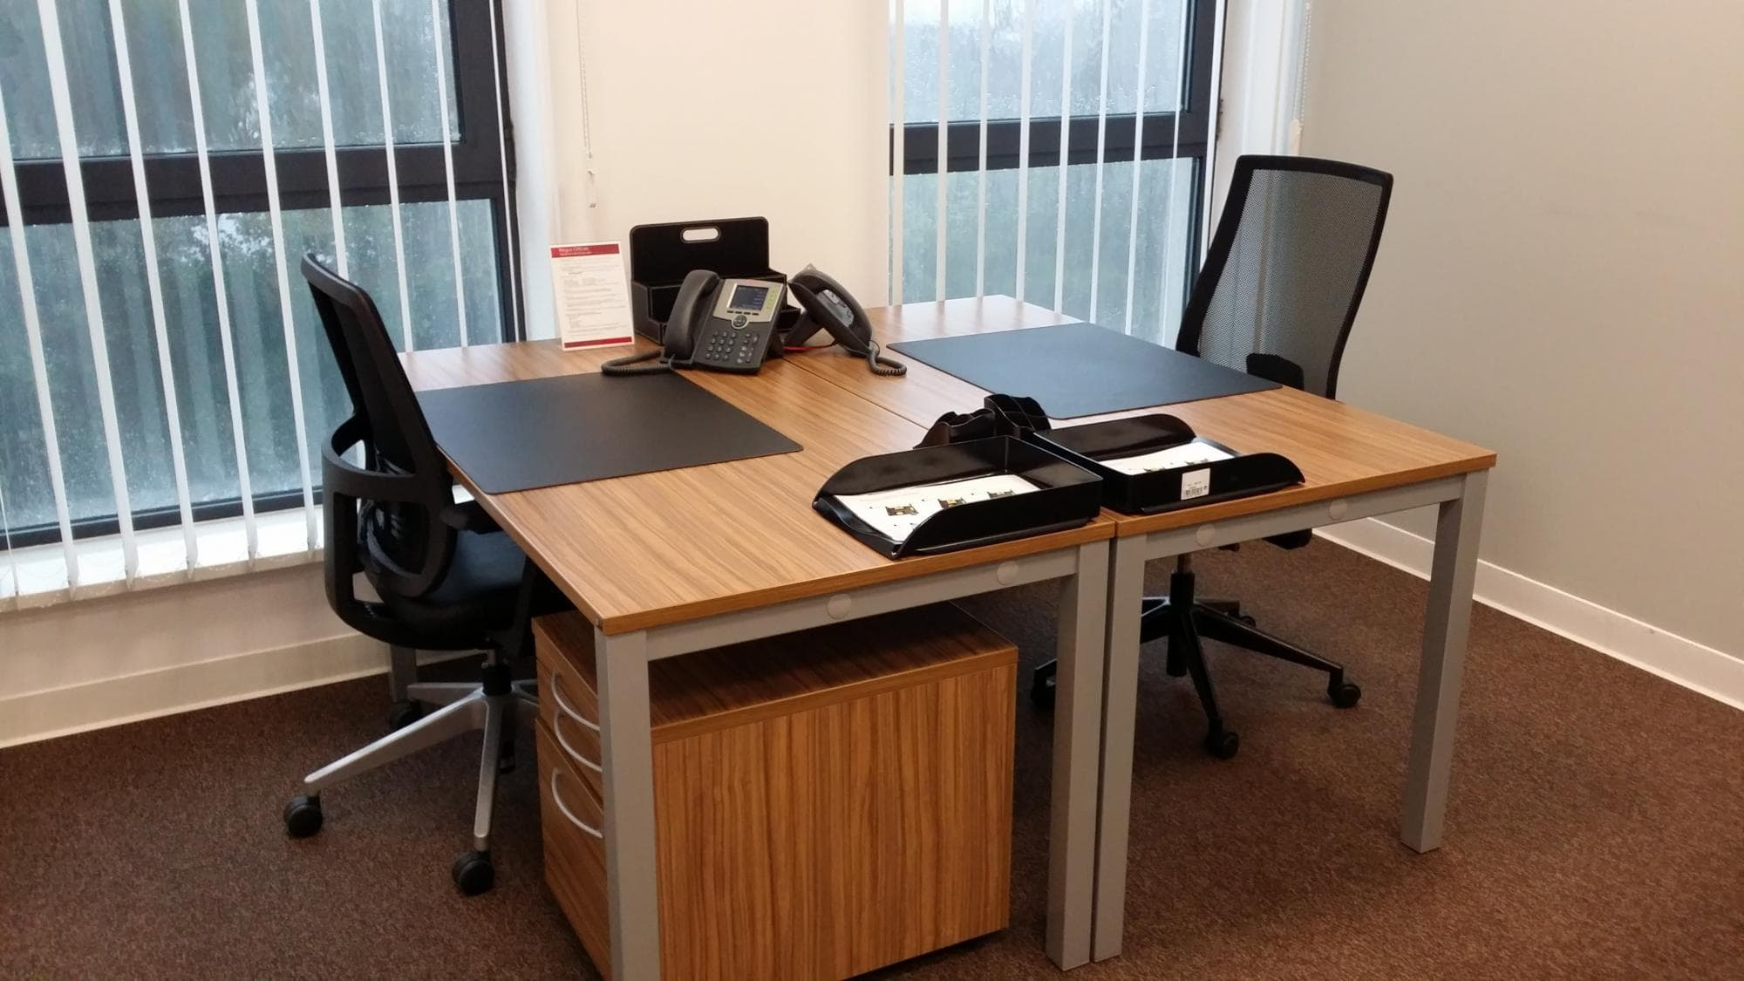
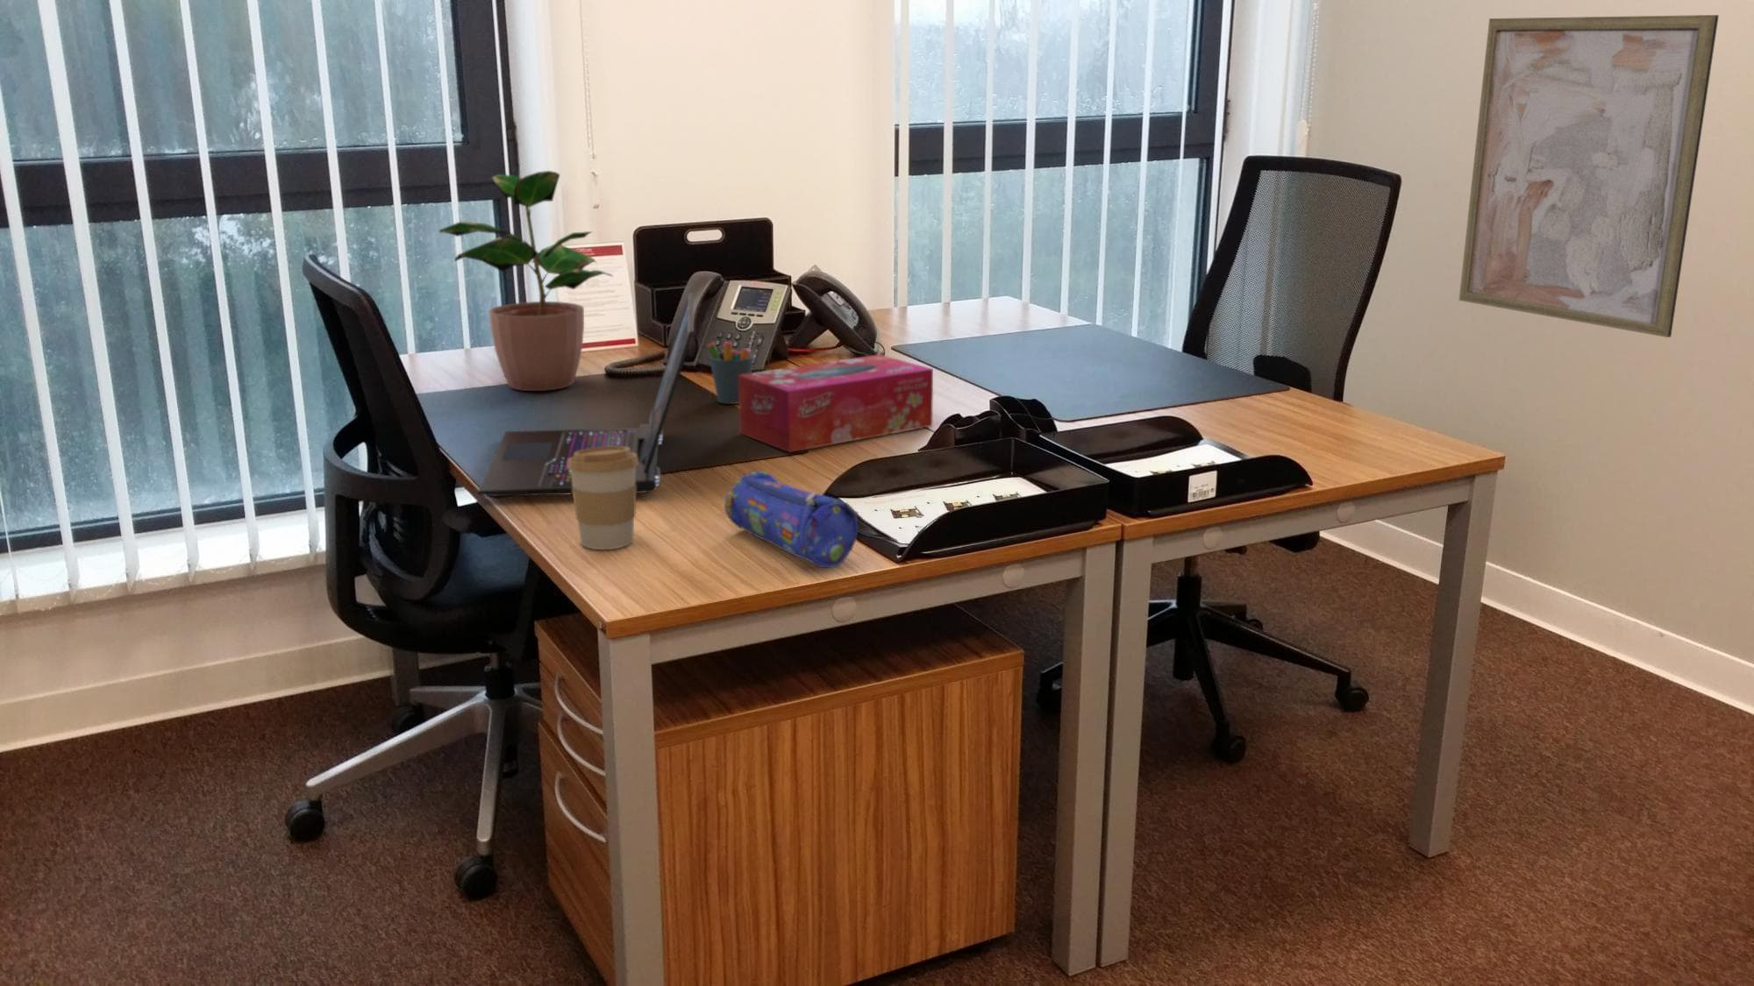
+ pen holder [707,330,757,405]
+ laptop [477,291,695,497]
+ tissue box [738,353,934,453]
+ wall art [1459,14,1720,338]
+ coffee cup [567,447,638,550]
+ potted plant [438,170,614,391]
+ pencil case [724,470,859,568]
